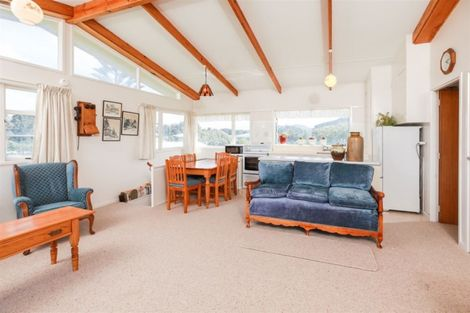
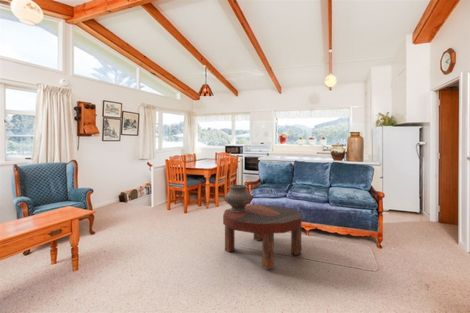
+ ceramic pot [224,184,253,212]
+ coffee table [222,204,303,270]
